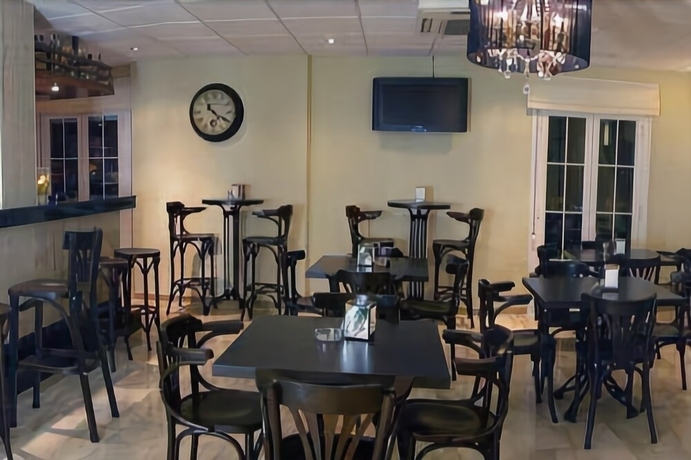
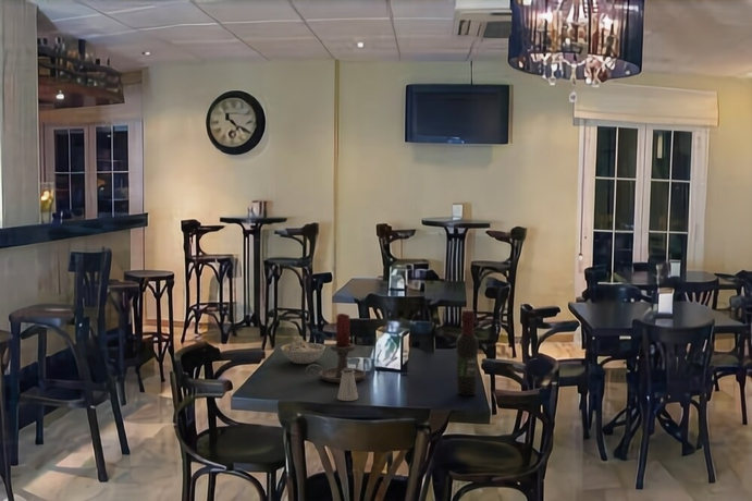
+ candle holder [305,313,367,384]
+ bowl [280,339,326,365]
+ wine bottle [455,308,480,396]
+ saltshaker [336,367,359,402]
